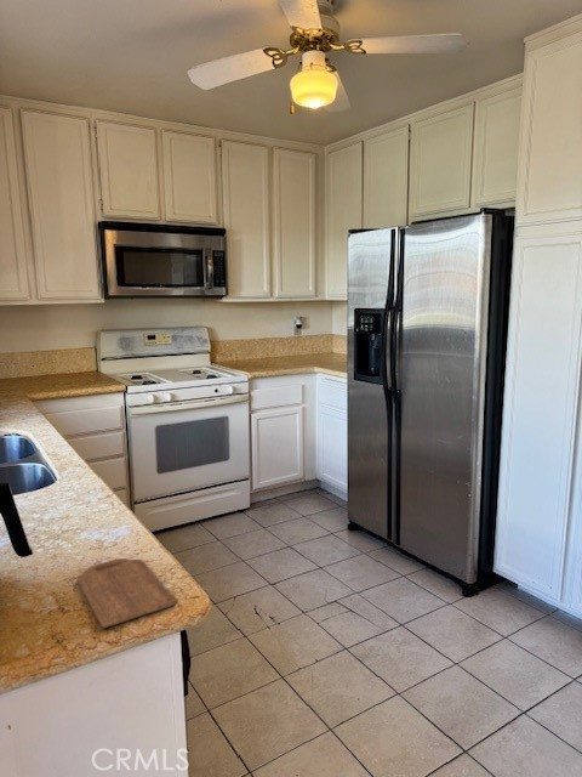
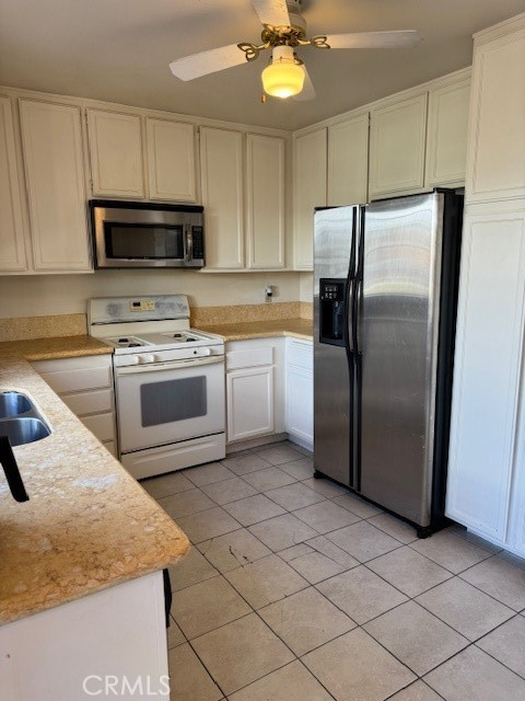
- cutting board [75,557,176,629]
